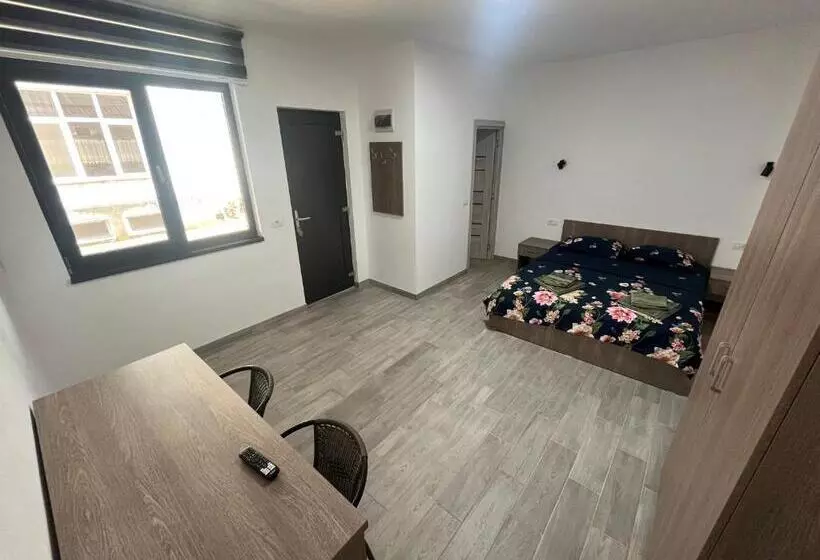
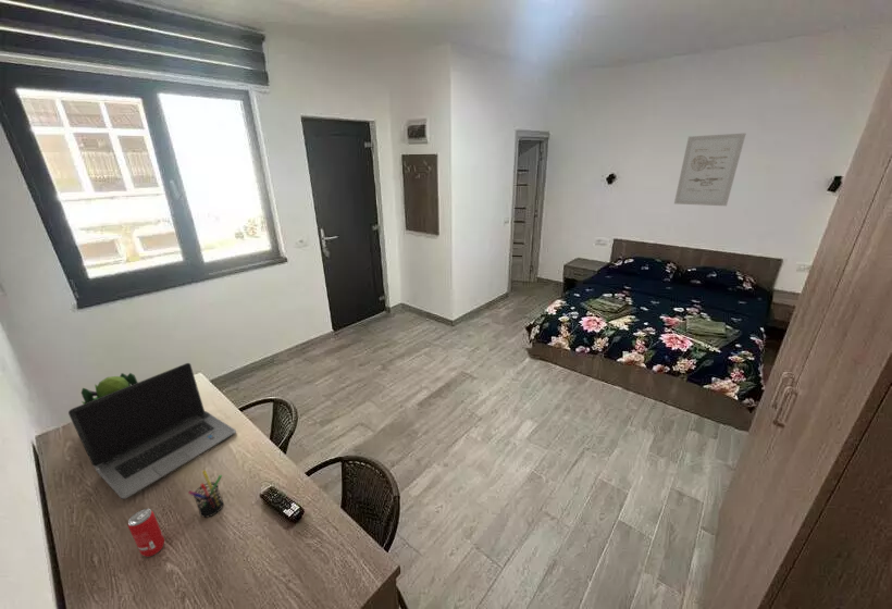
+ laptop computer [67,362,237,500]
+ pen holder [187,470,224,519]
+ wall art [673,132,747,207]
+ plant [80,372,139,405]
+ beverage can [127,508,165,558]
